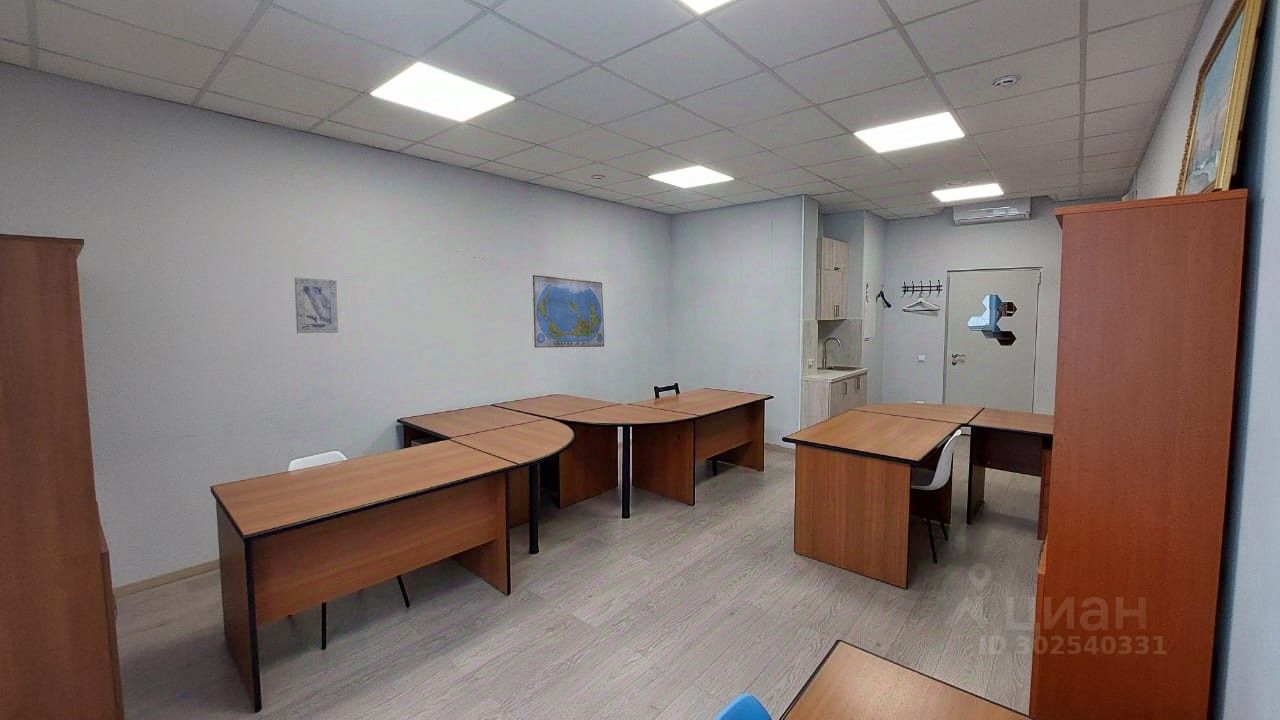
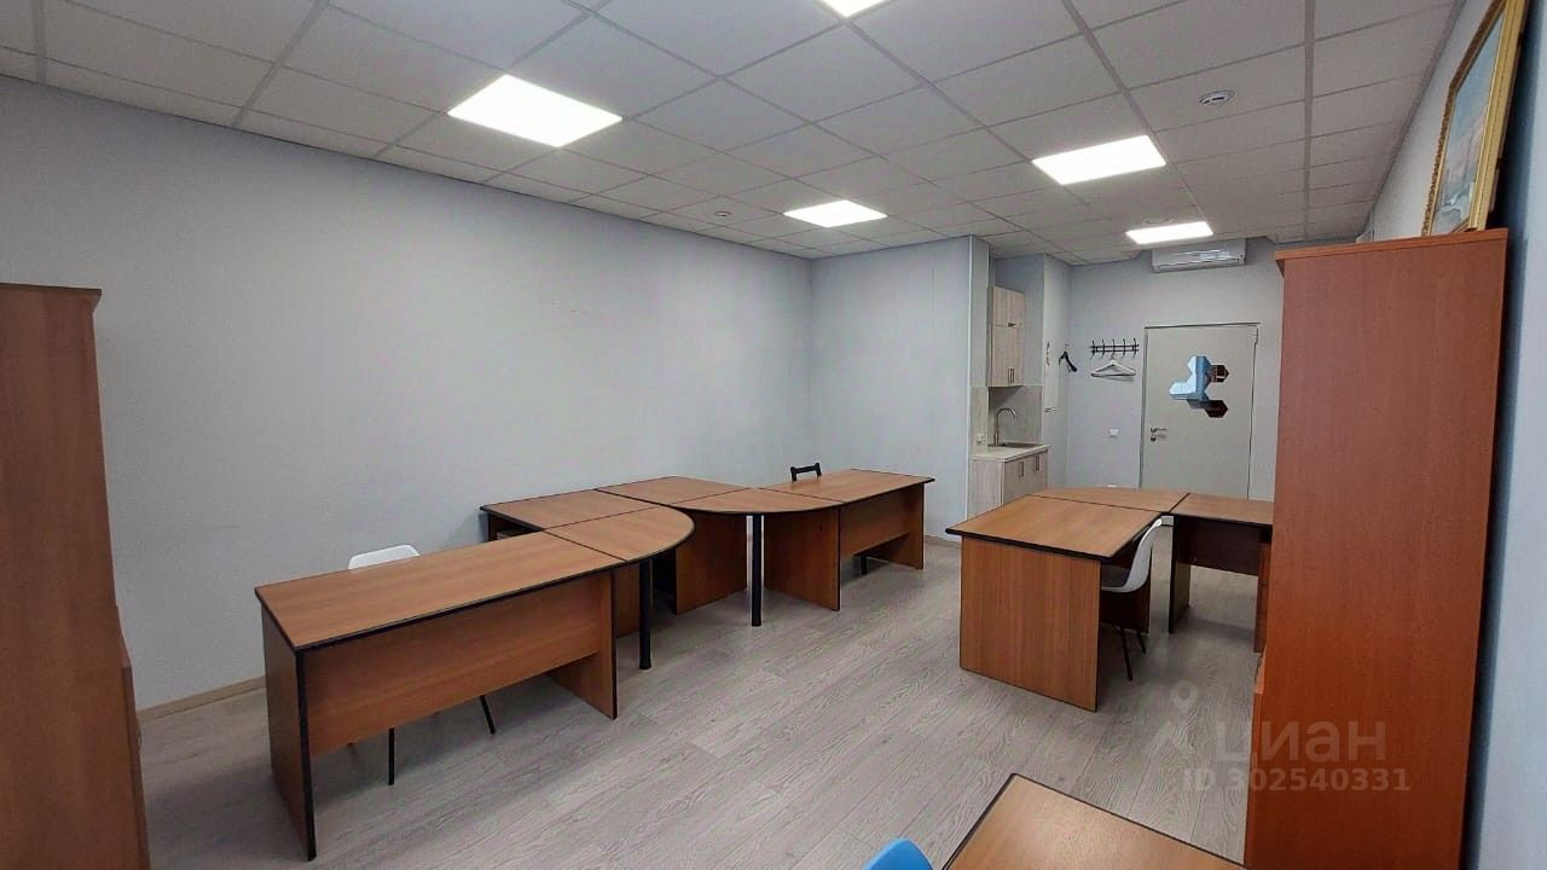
- wall art [294,277,339,334]
- world map [532,274,605,349]
